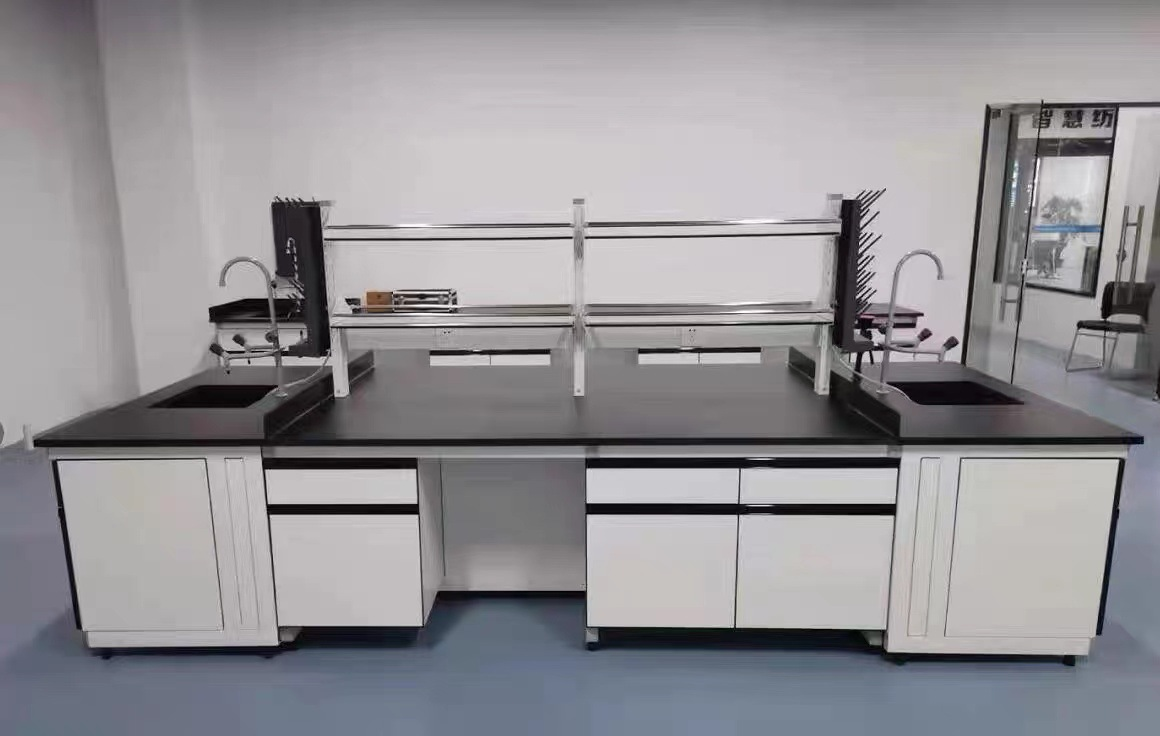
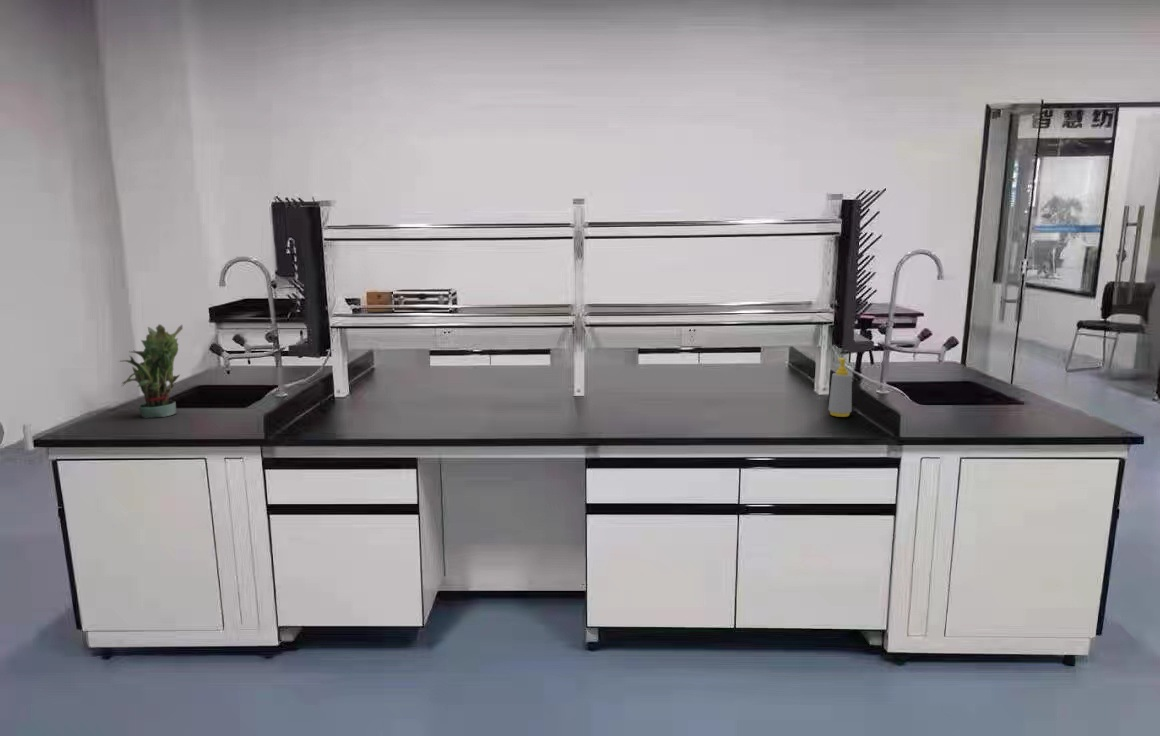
+ soap bottle [827,357,853,418]
+ potted plant [118,323,184,419]
